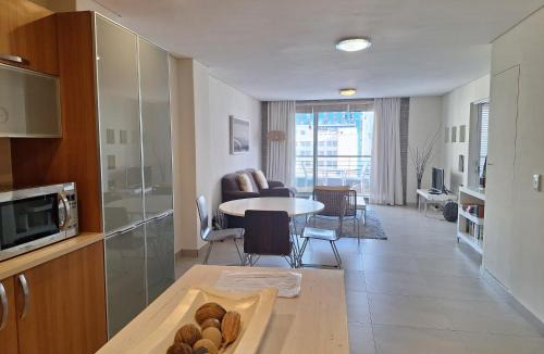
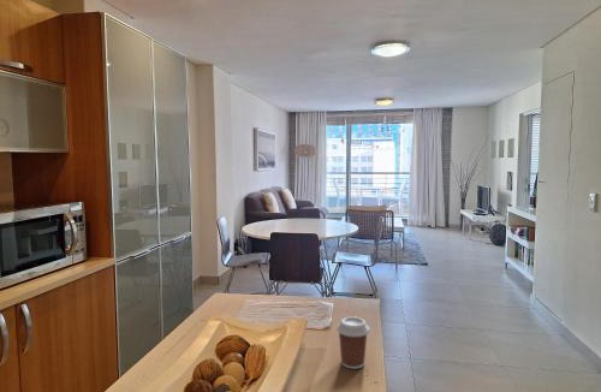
+ coffee cup [335,315,370,370]
